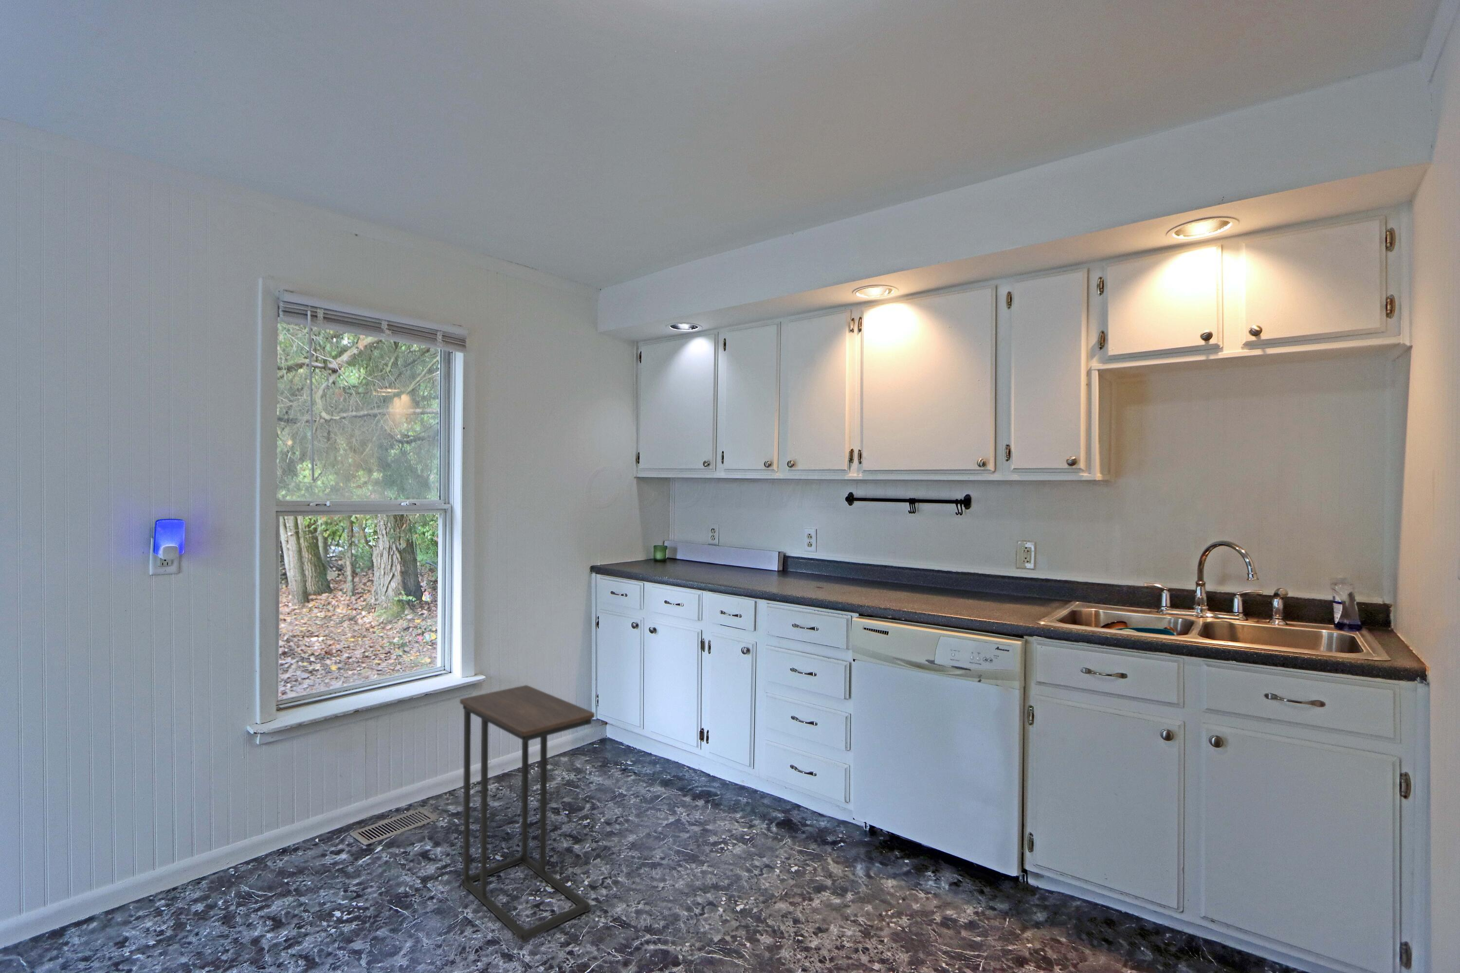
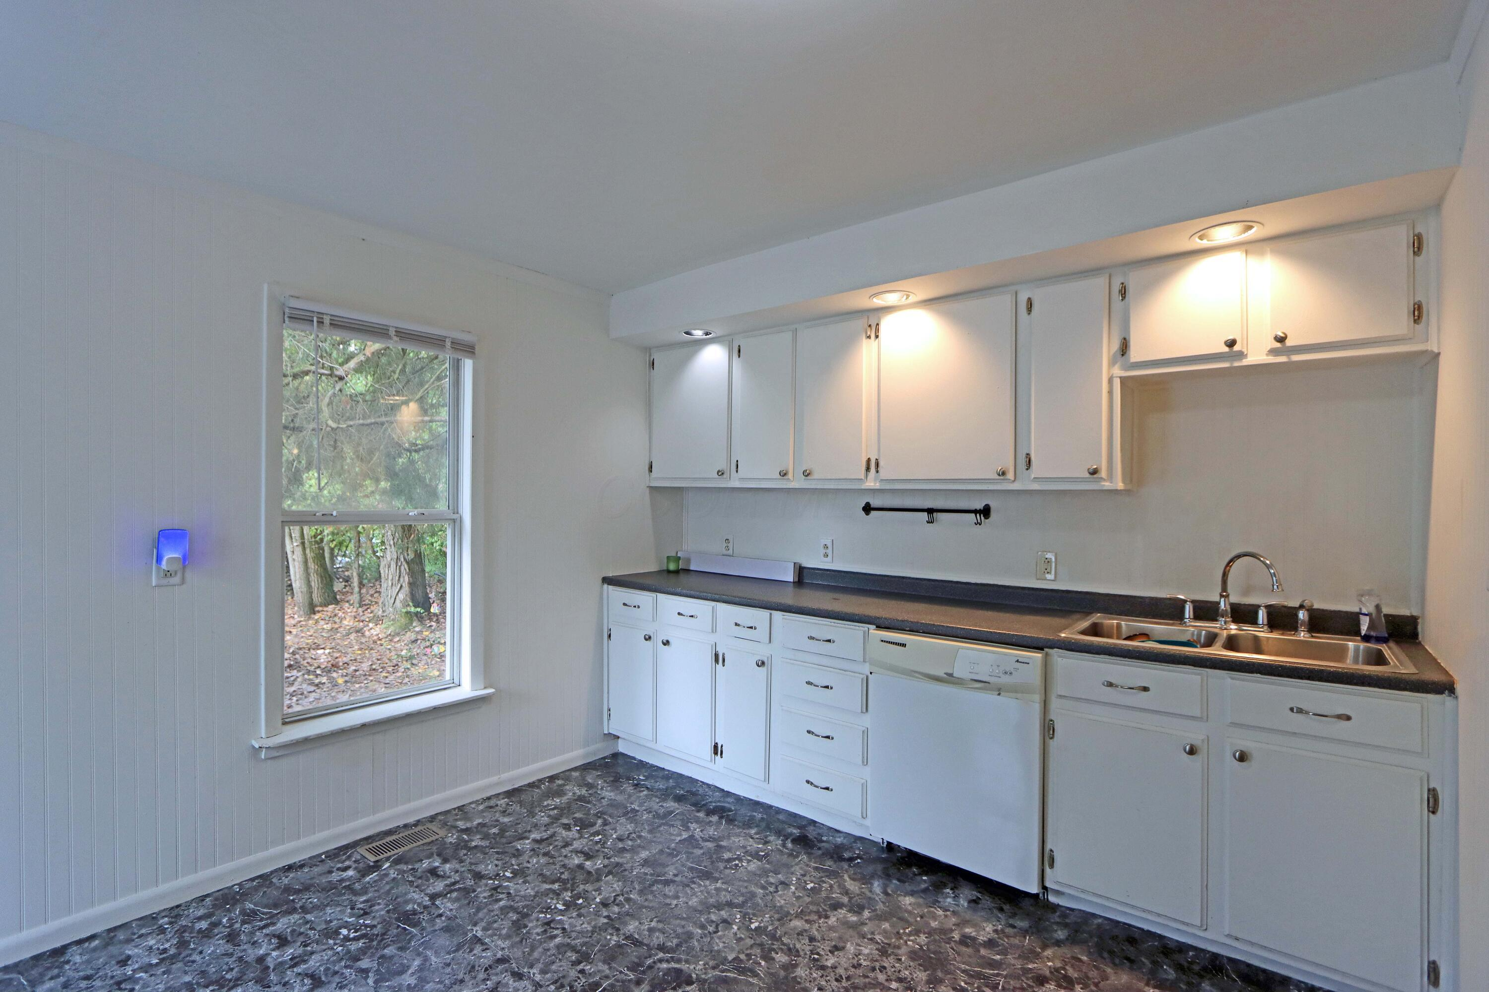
- table [460,684,595,944]
